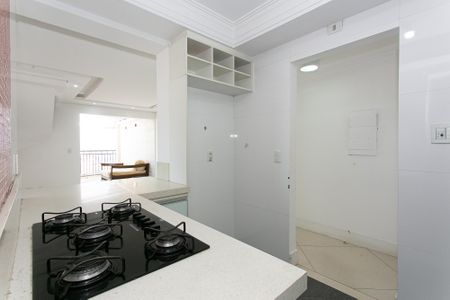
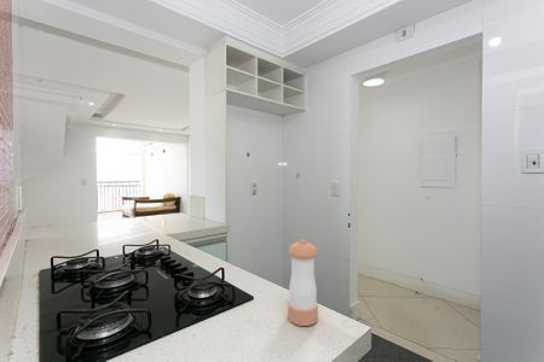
+ pepper shaker [287,239,319,327]
